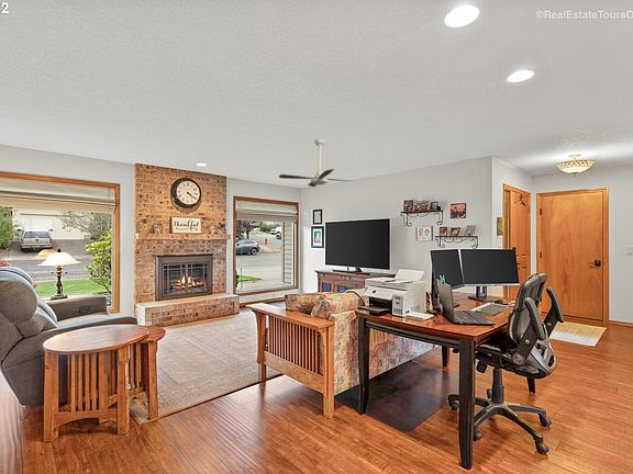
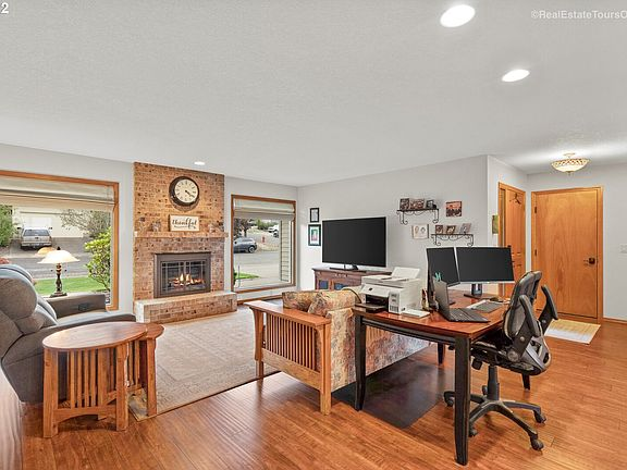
- ceiling fan [278,138,351,188]
